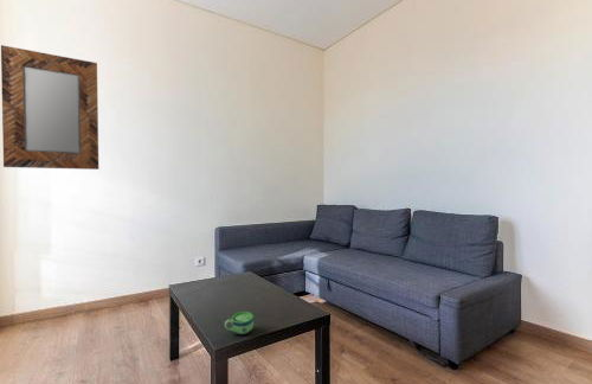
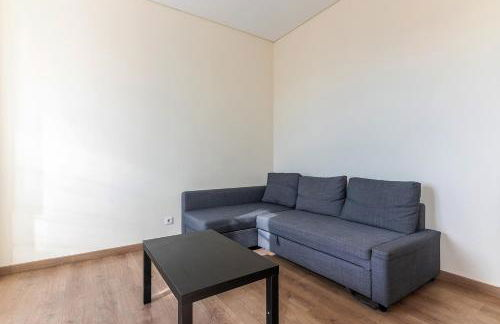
- home mirror [0,44,99,171]
- cup [224,311,255,335]
